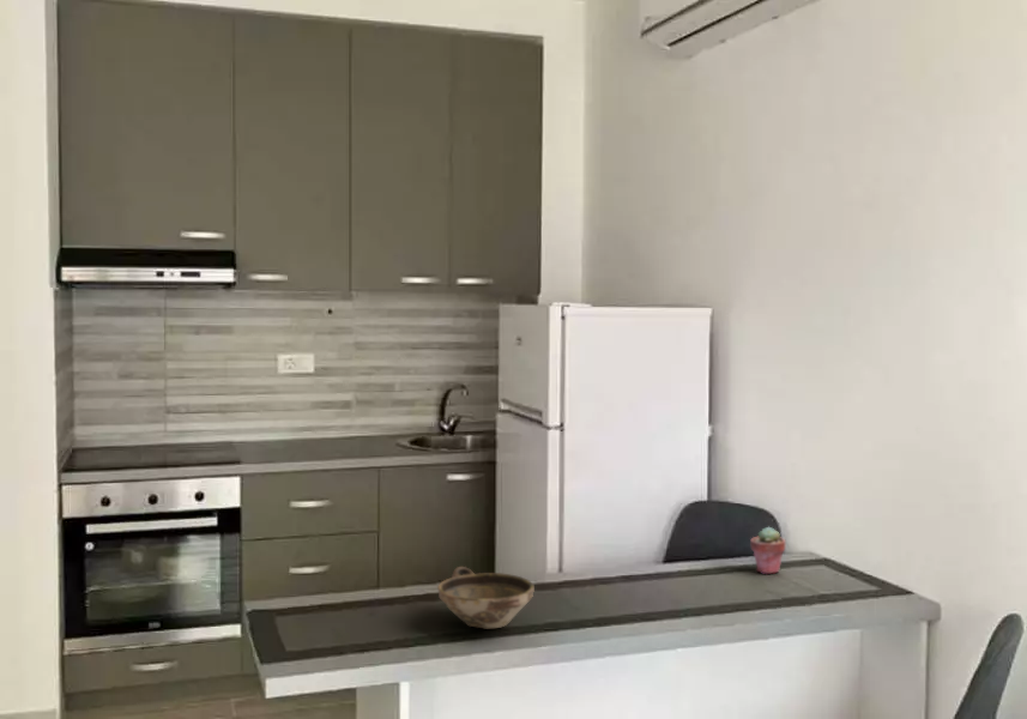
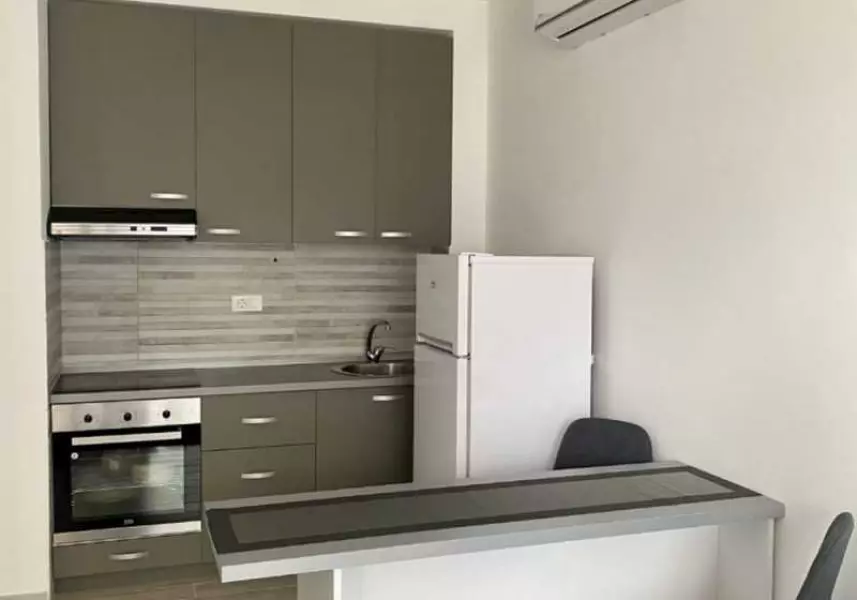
- bowl [436,566,536,629]
- potted succulent [749,525,786,575]
